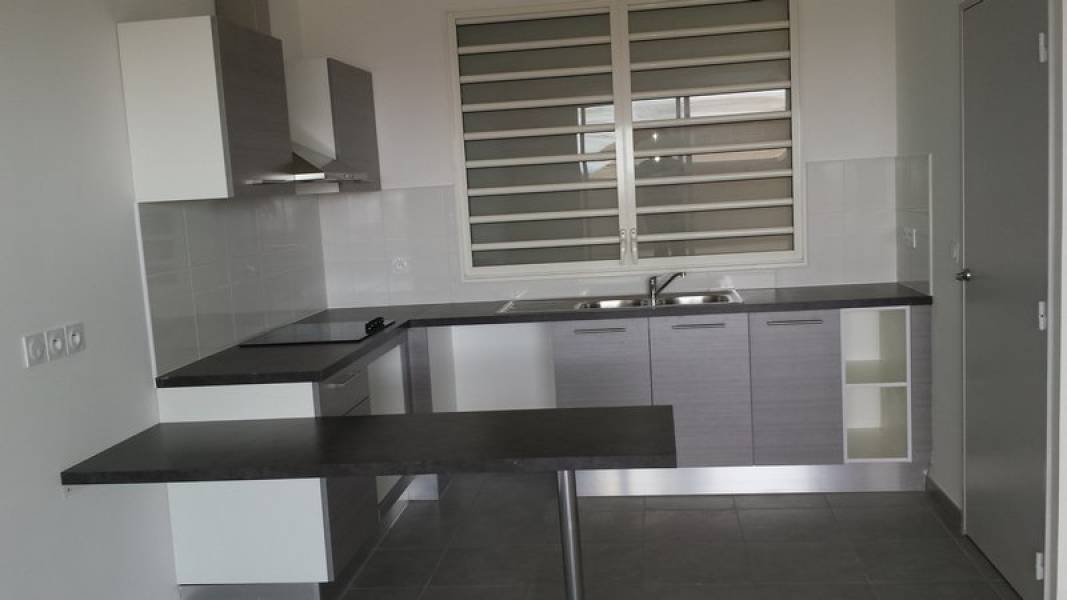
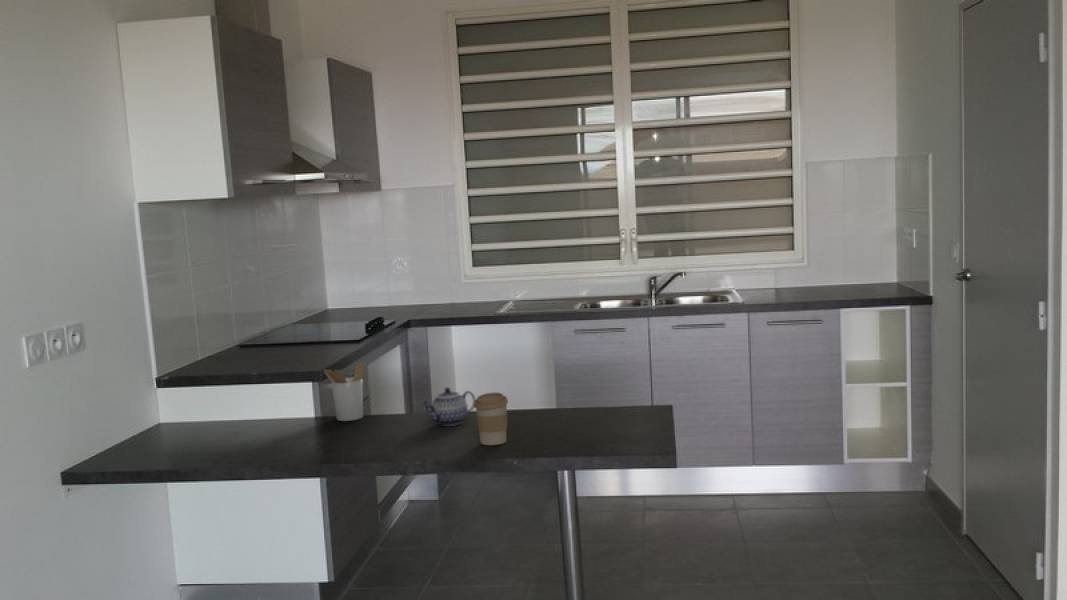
+ teapot [421,386,476,427]
+ coffee cup [474,392,509,446]
+ utensil holder [322,361,366,422]
